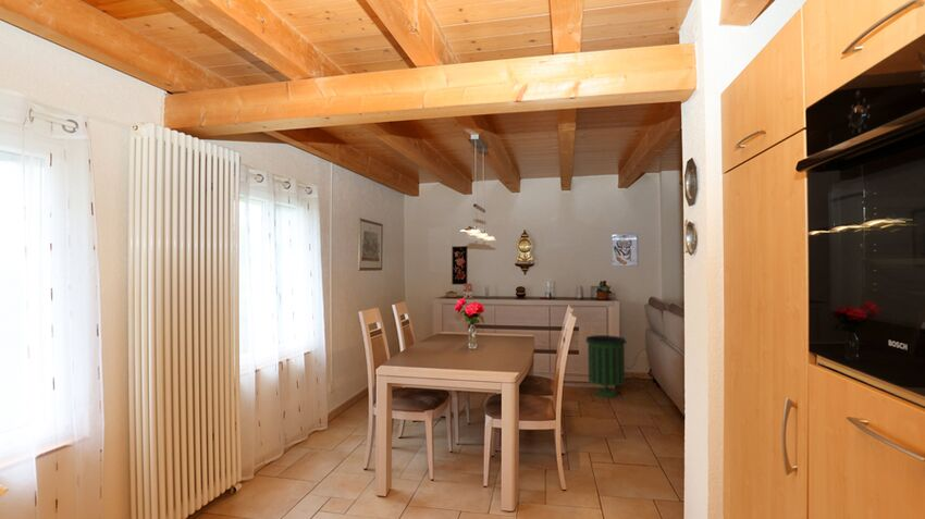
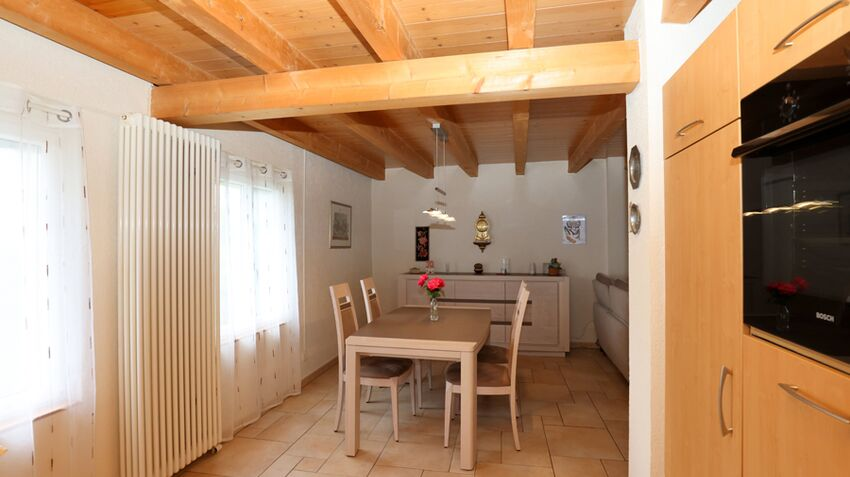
- trash can [584,334,627,398]
